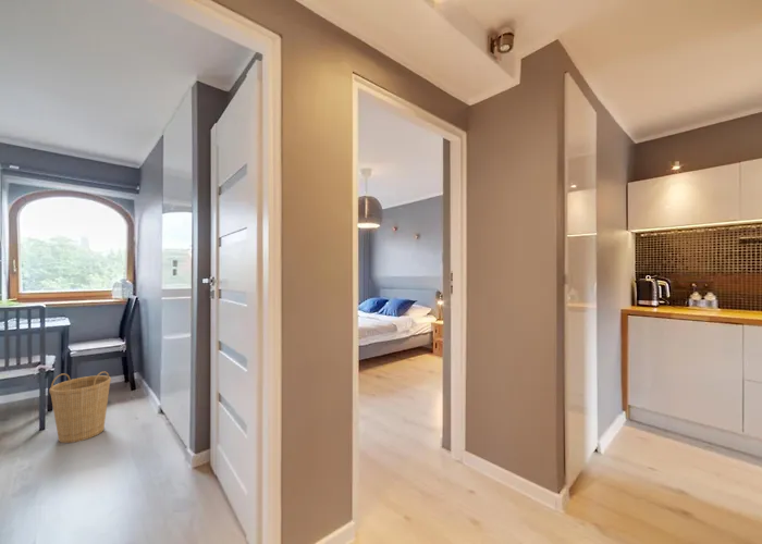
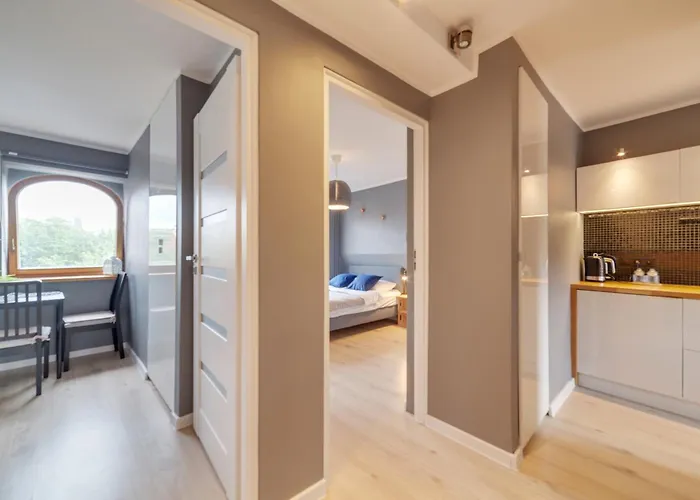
- basket [49,370,112,444]
